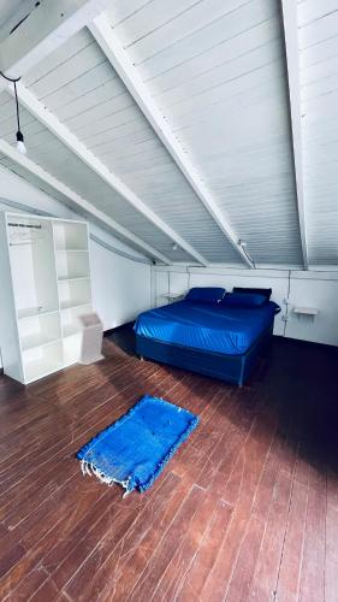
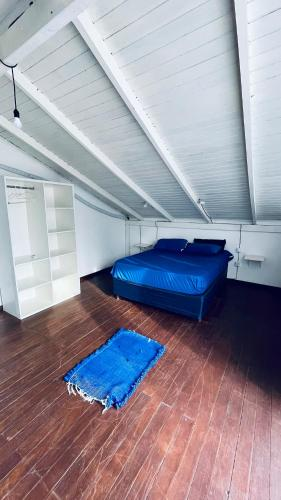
- lectern [75,311,106,366]
